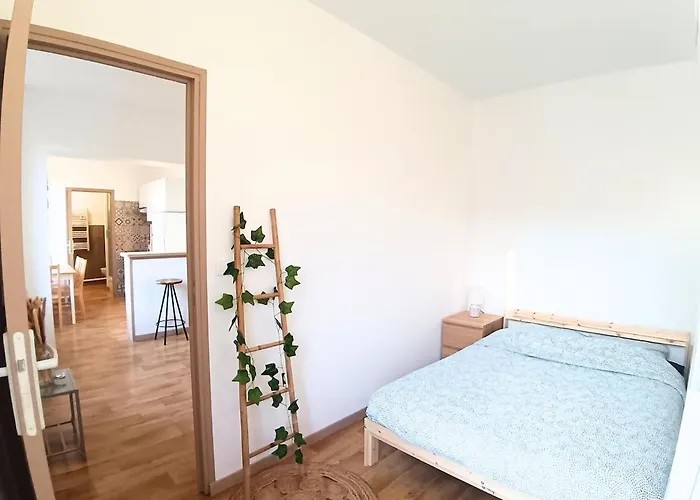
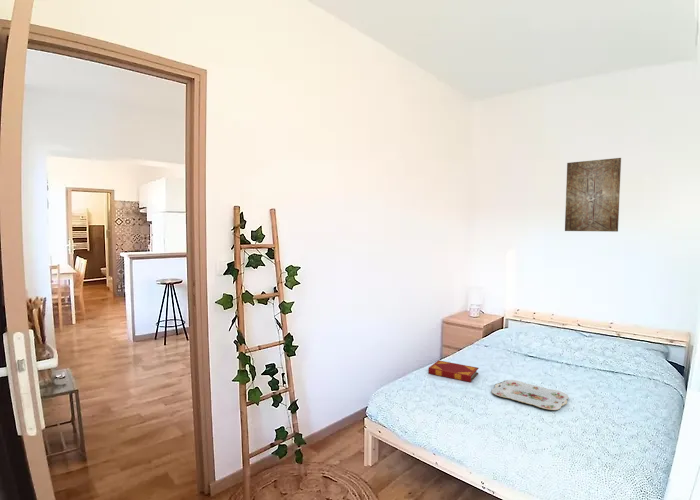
+ serving tray [491,379,570,411]
+ wall art [564,157,622,233]
+ hardback book [427,359,480,383]
